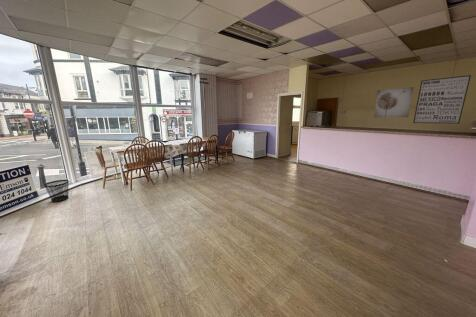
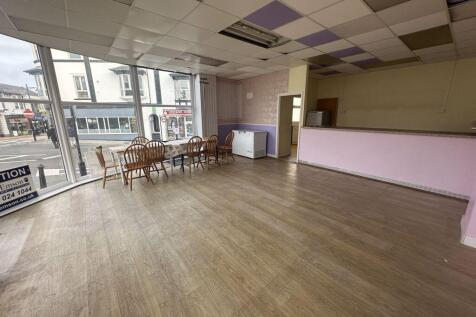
- wall art [413,74,472,125]
- wastebasket [43,179,69,203]
- wall art [373,86,415,118]
